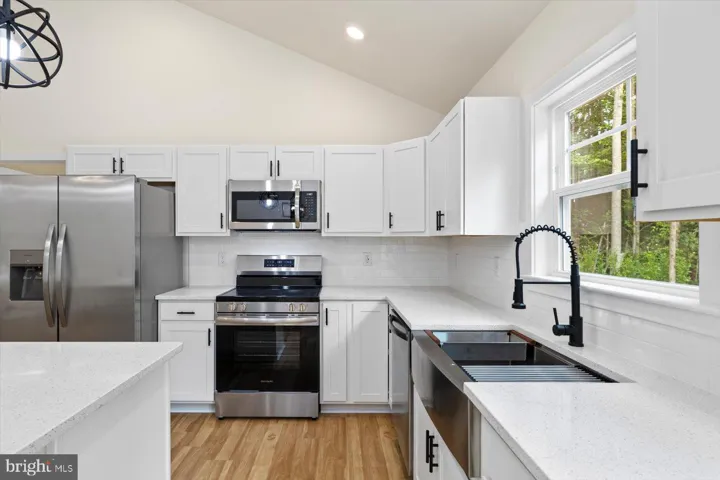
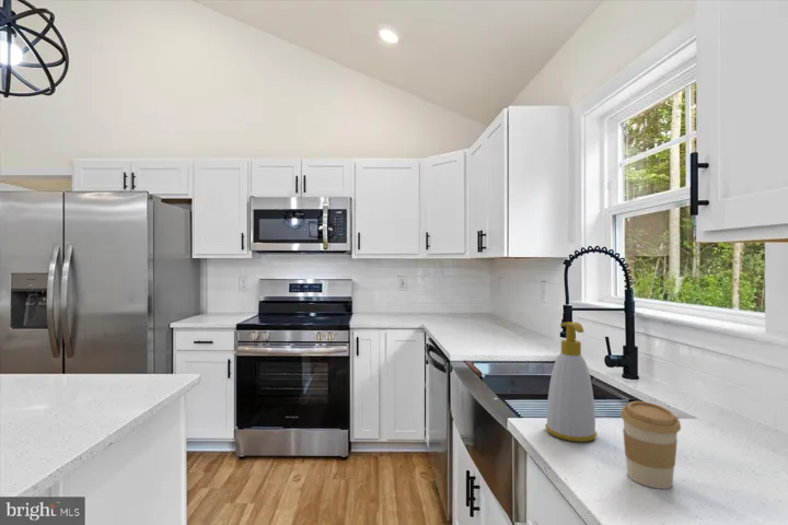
+ coffee cup [619,400,682,490]
+ soap bottle [544,322,598,443]
